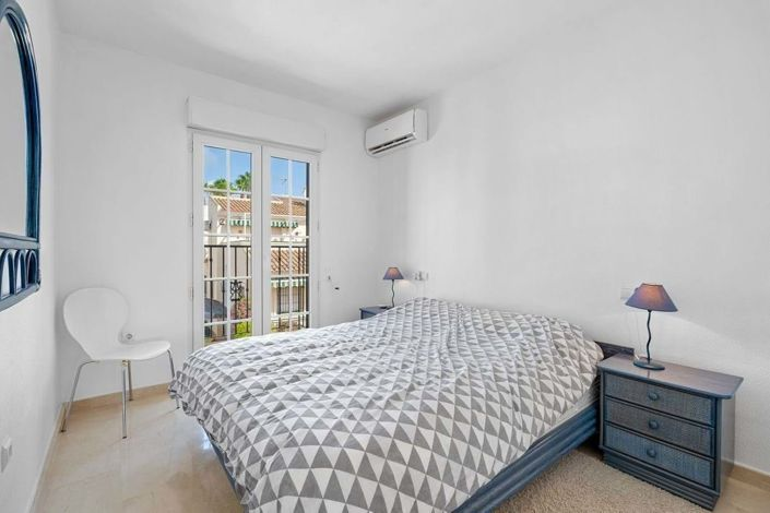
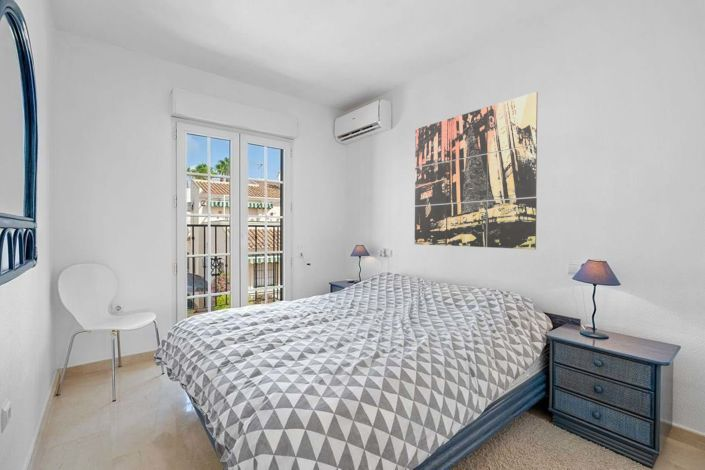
+ wall art [414,91,539,250]
